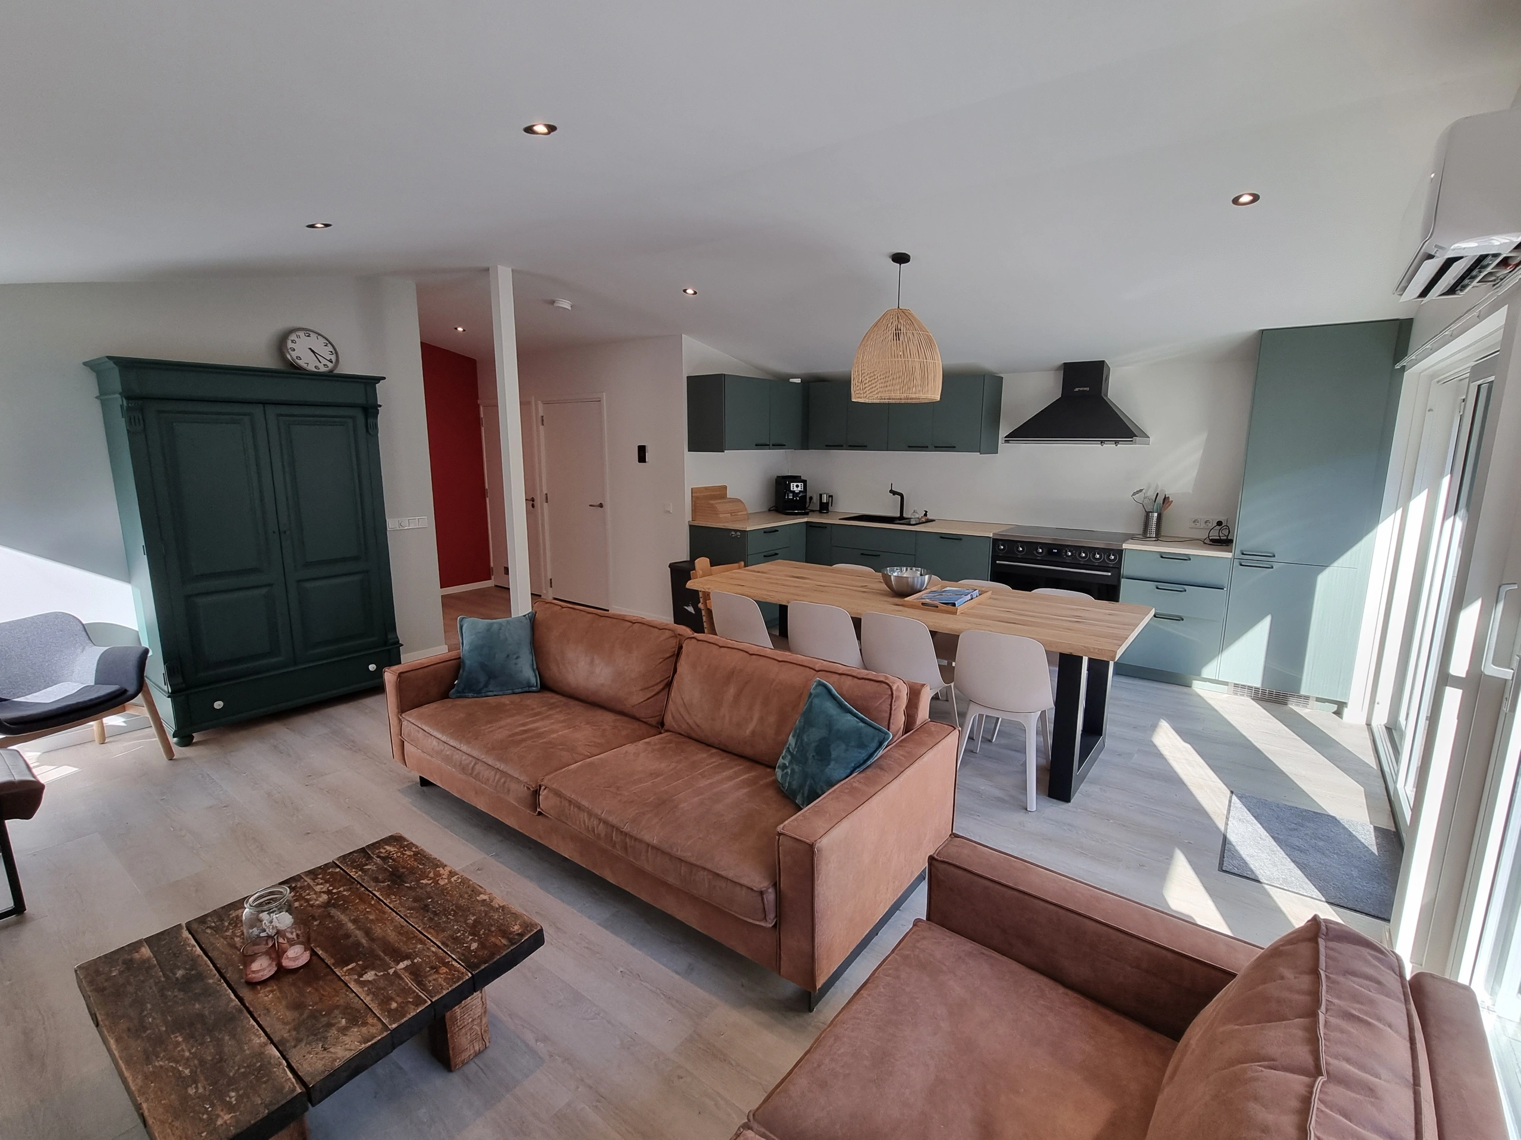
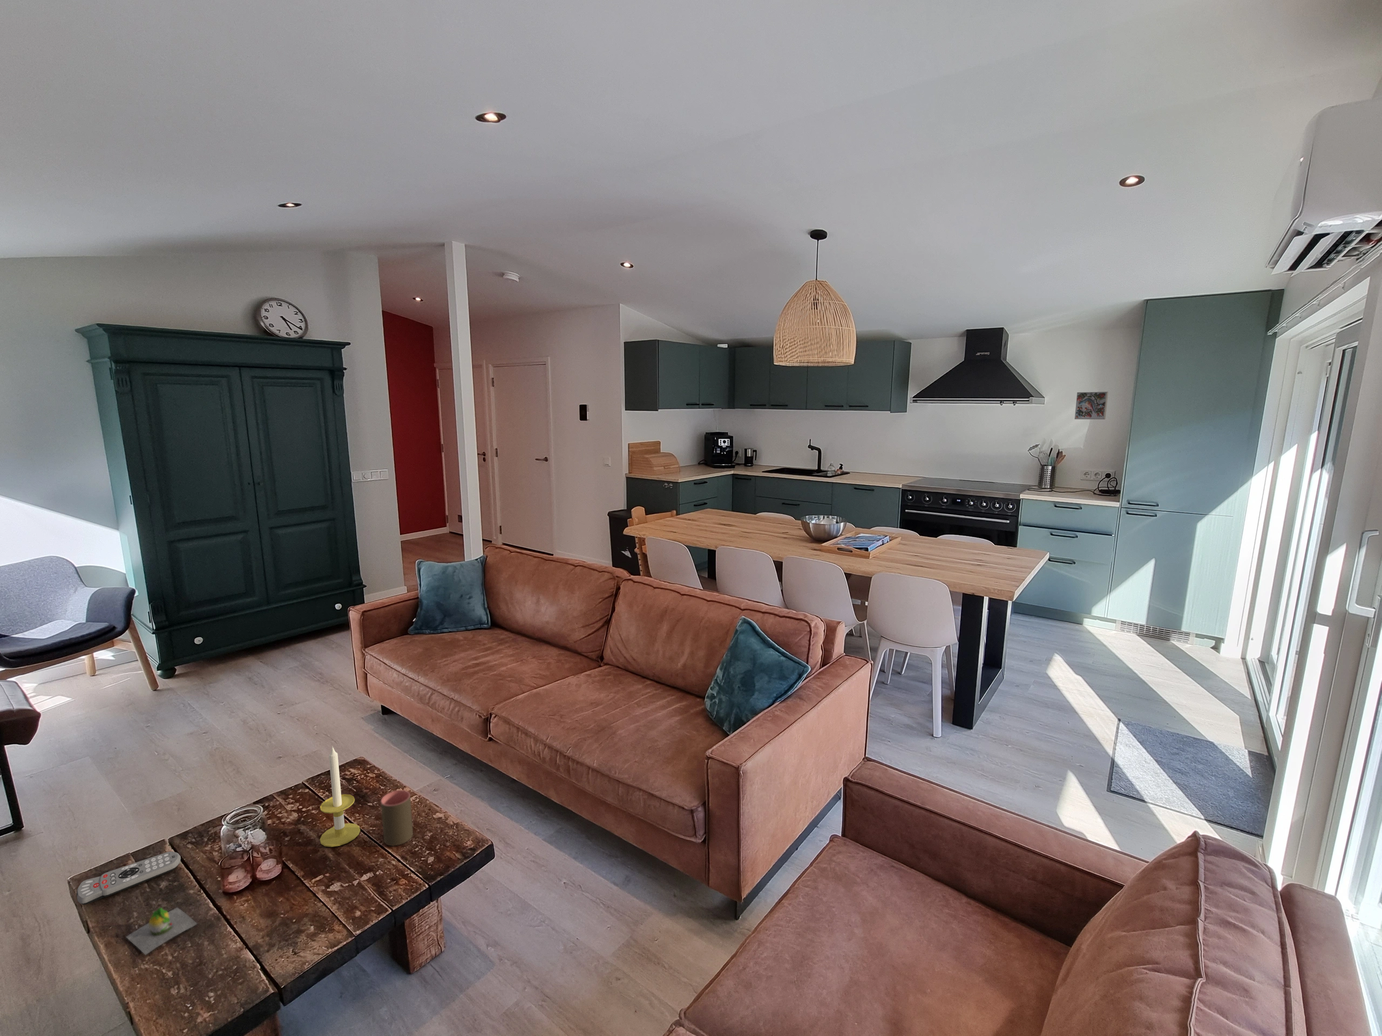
+ remote control [76,851,182,905]
+ cup [381,789,414,847]
+ decorative tile [1074,391,1109,420]
+ candle [320,747,360,848]
+ decorative egg [125,906,198,955]
